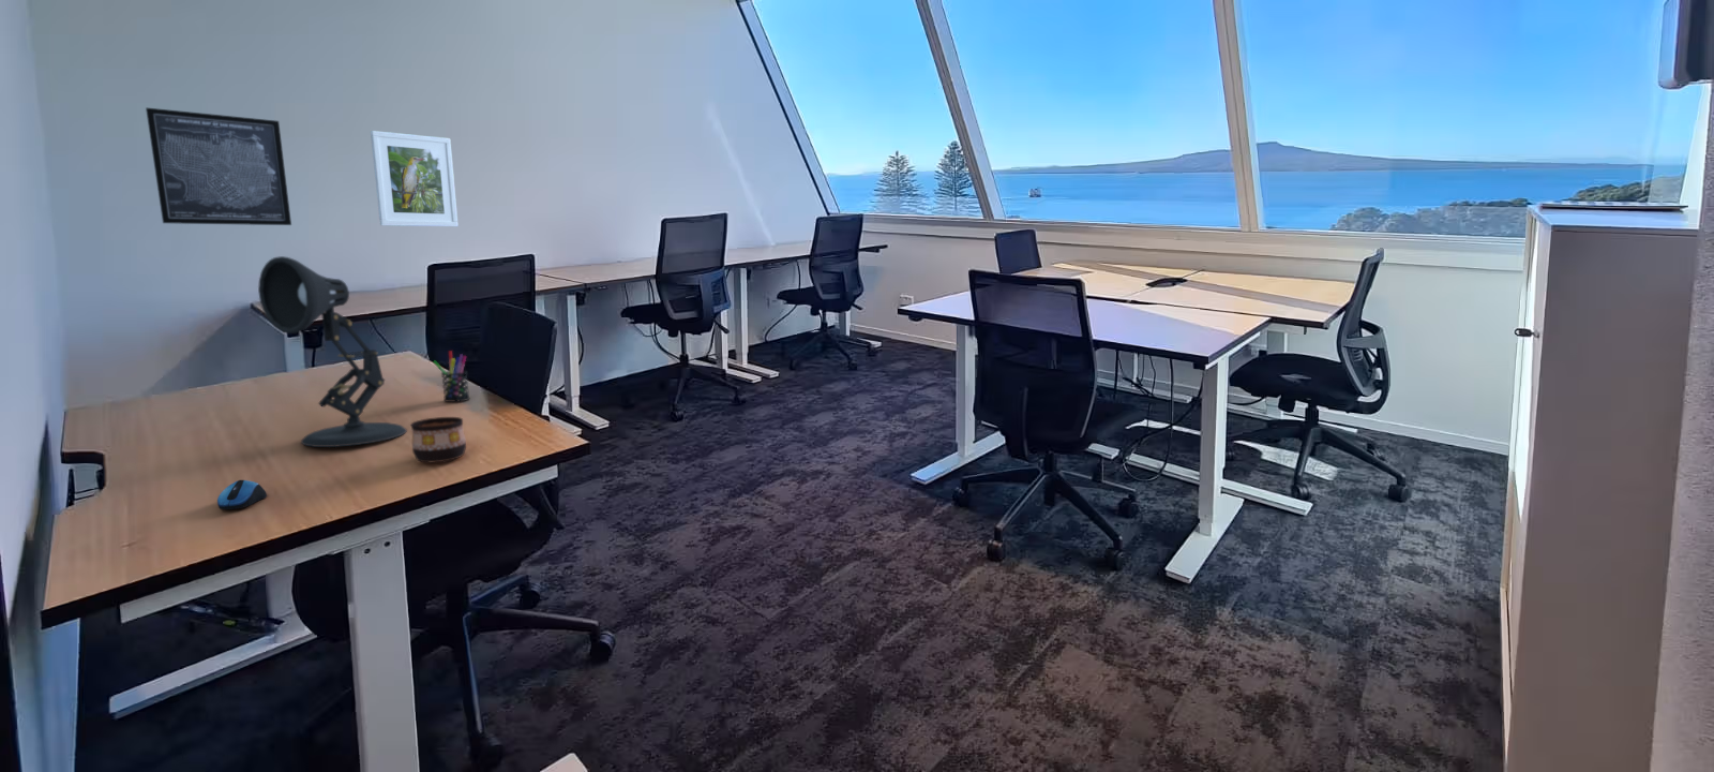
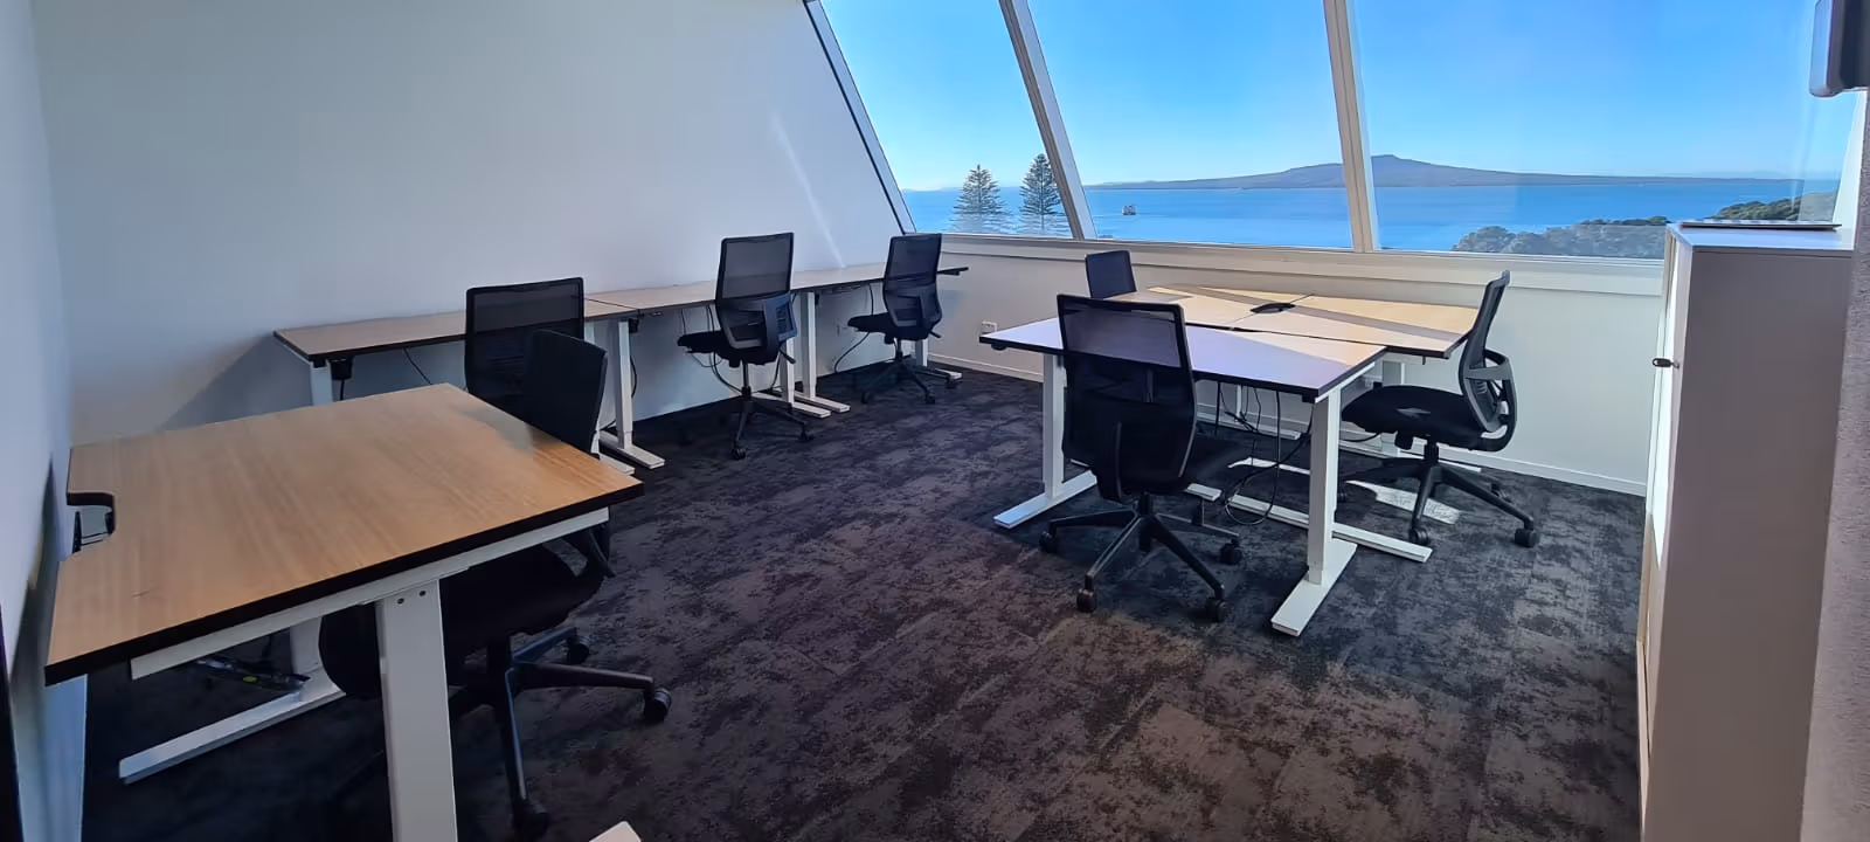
- pen holder [432,350,470,403]
- cup [410,416,467,464]
- computer mouse [216,479,268,511]
- wall art [144,107,293,226]
- desk lamp [257,255,408,448]
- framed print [369,130,459,227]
